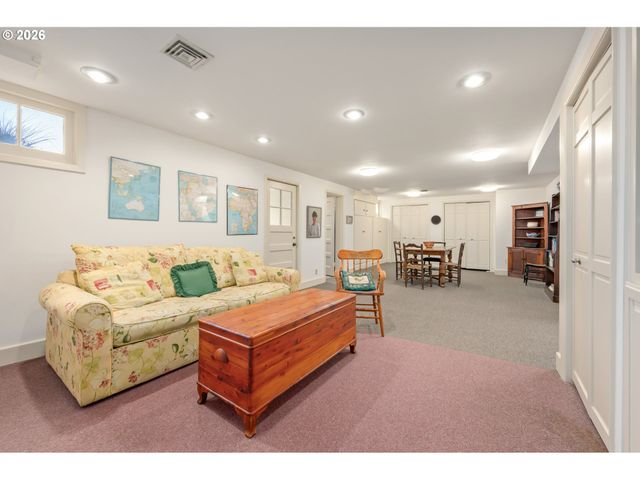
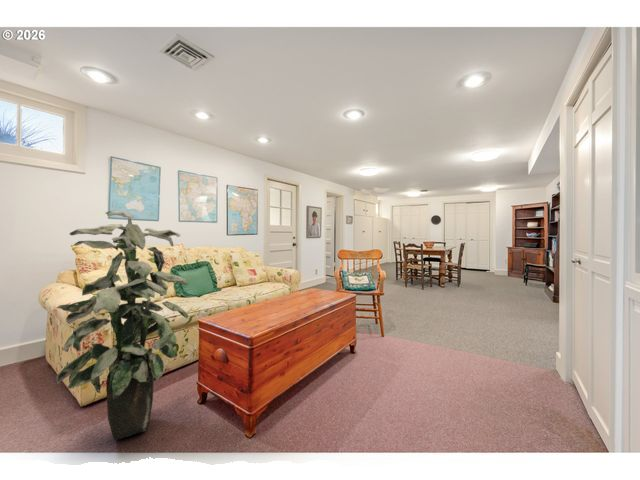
+ indoor plant [55,210,190,441]
